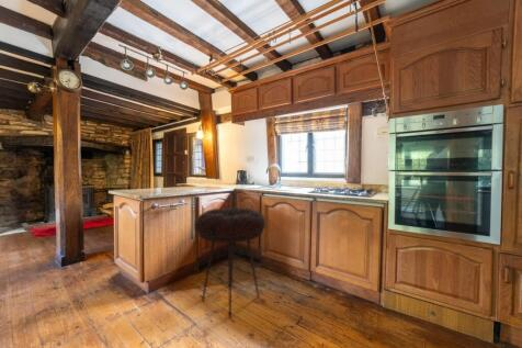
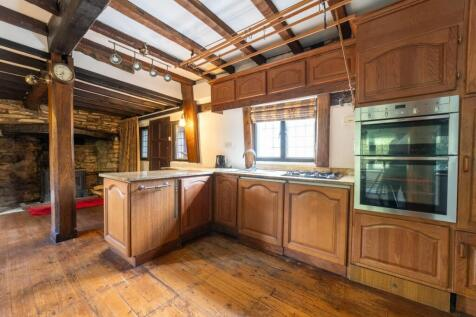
- stool [193,206,266,318]
